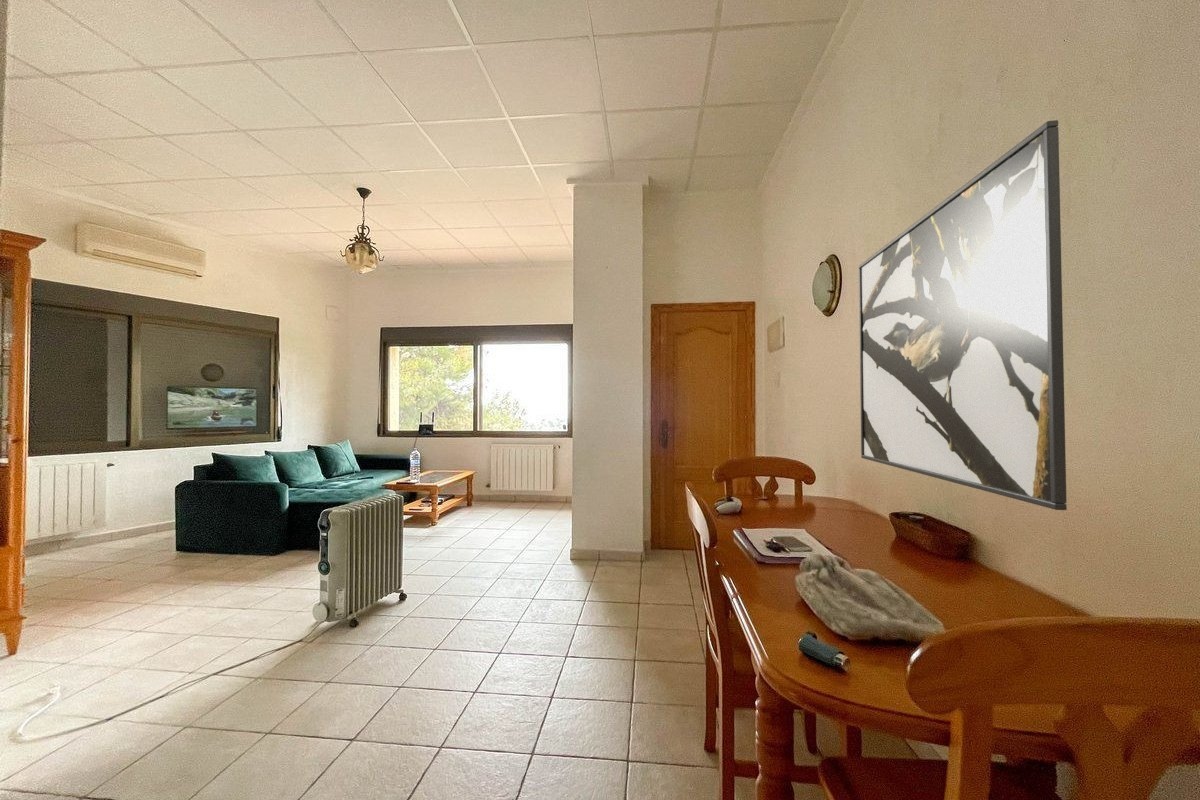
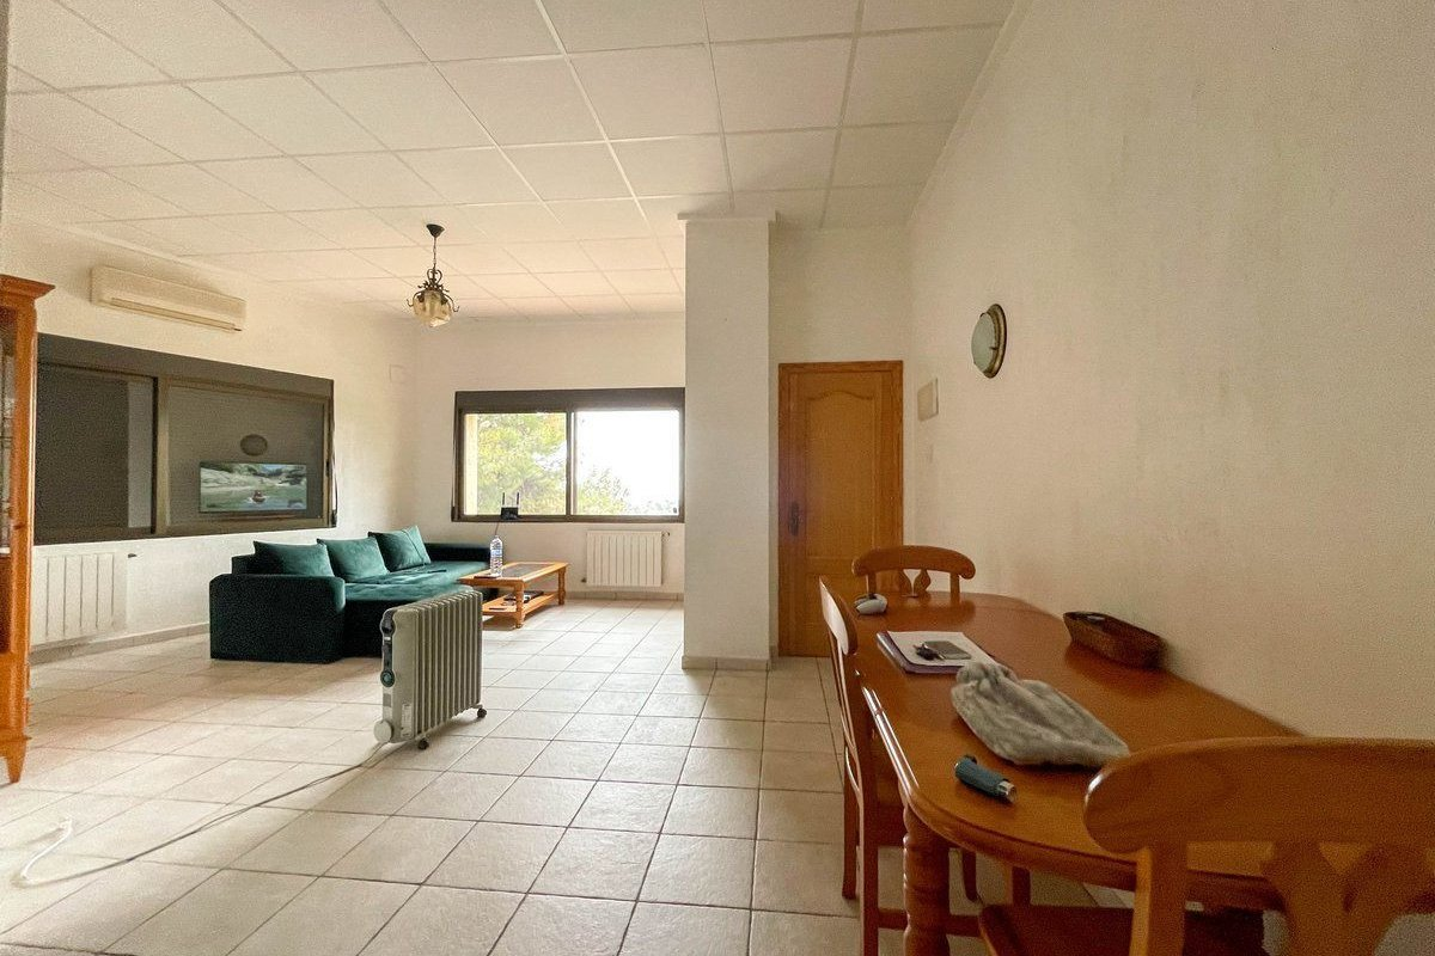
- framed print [858,119,1068,511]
